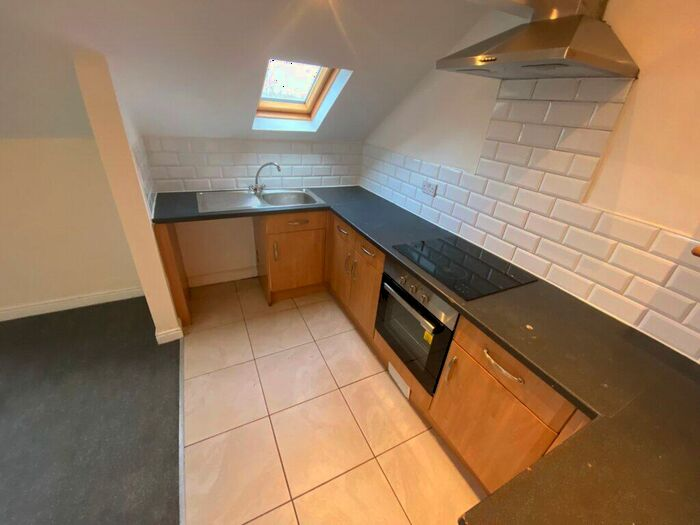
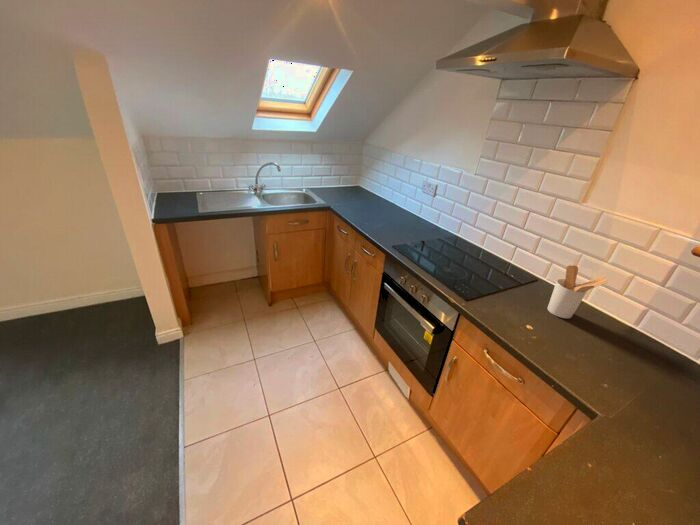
+ utensil holder [547,264,609,319]
